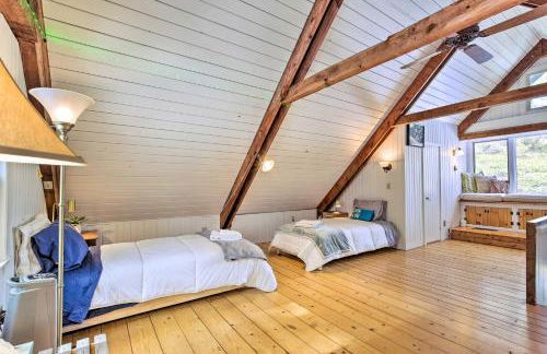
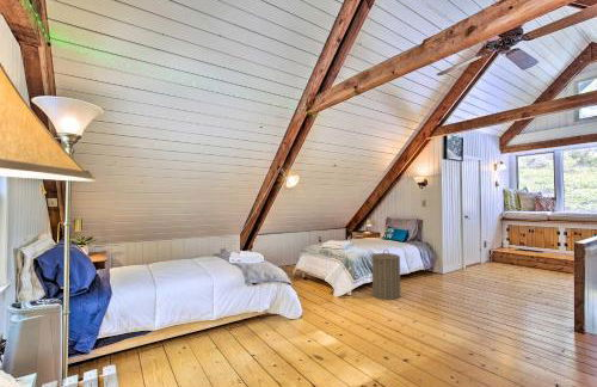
+ laundry hamper [370,248,401,301]
